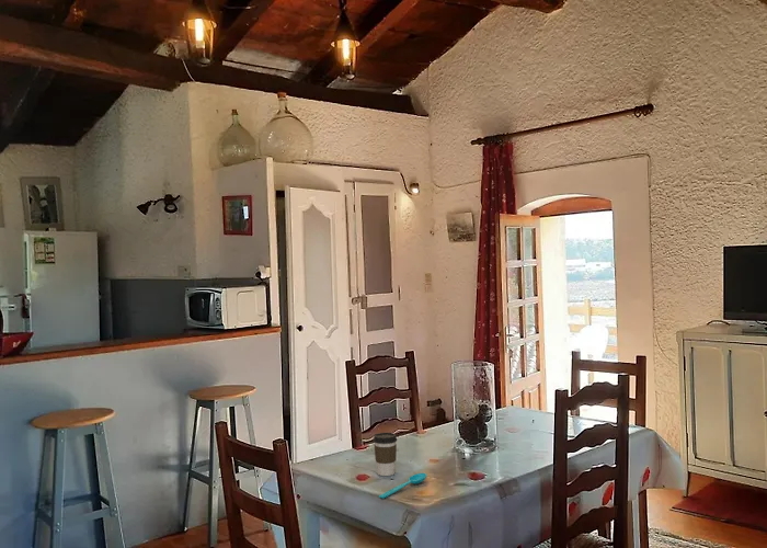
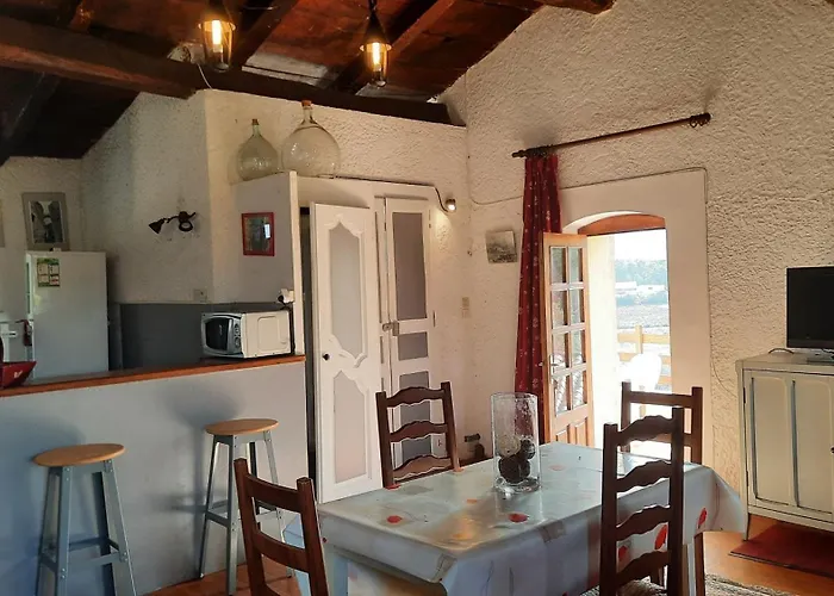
- spoon [378,472,427,500]
- coffee cup [373,432,398,477]
